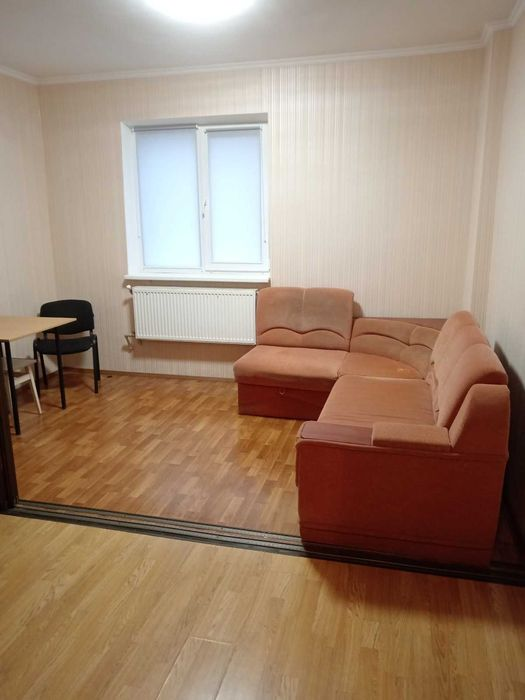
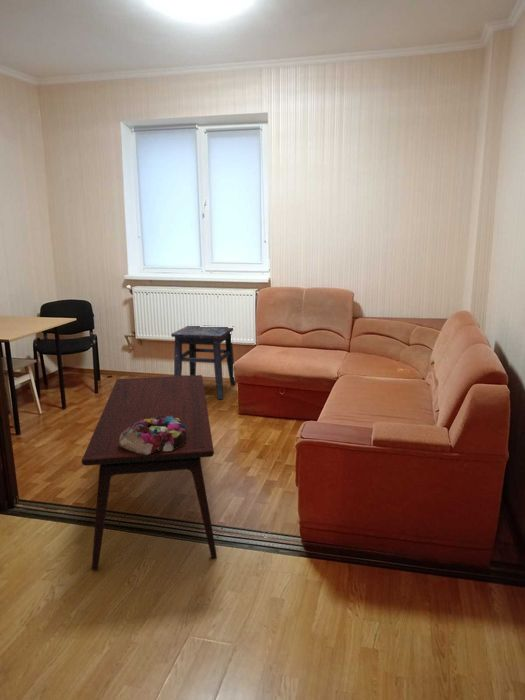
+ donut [118,414,187,455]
+ coffee table [81,374,218,571]
+ side table [170,325,237,400]
